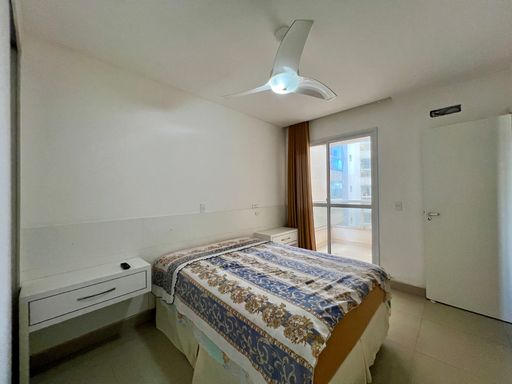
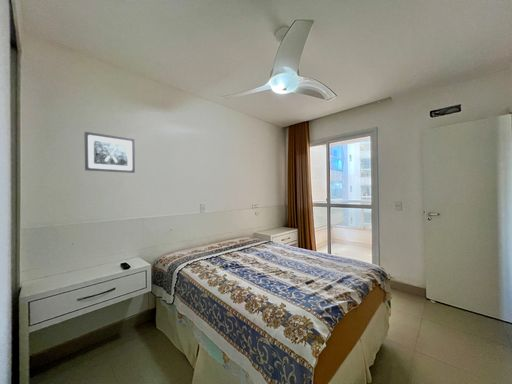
+ wall art [84,131,136,174]
